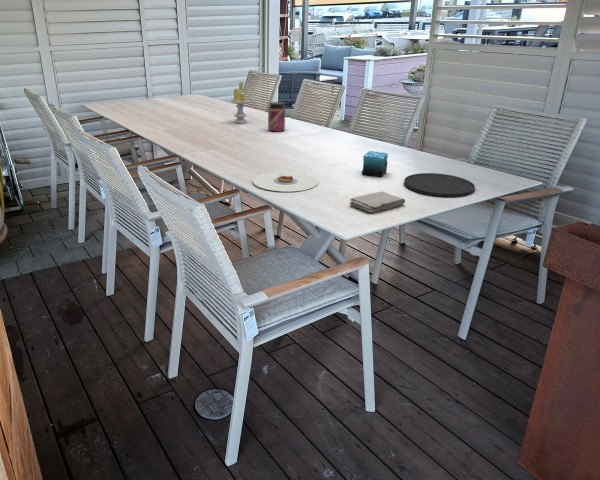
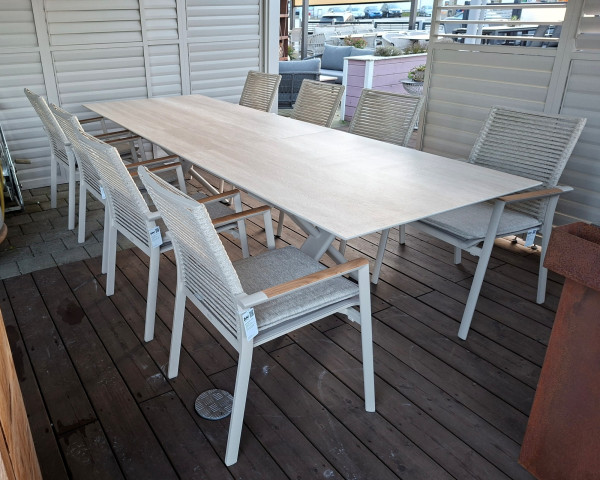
- plate [403,172,476,198]
- plate [252,171,319,192]
- jar [267,101,286,133]
- candle [361,150,389,178]
- washcloth [349,191,406,214]
- candle [229,80,251,124]
